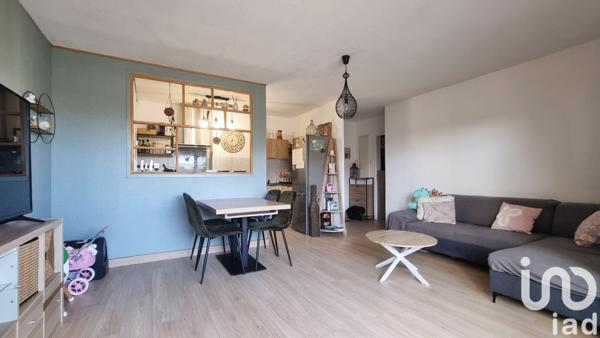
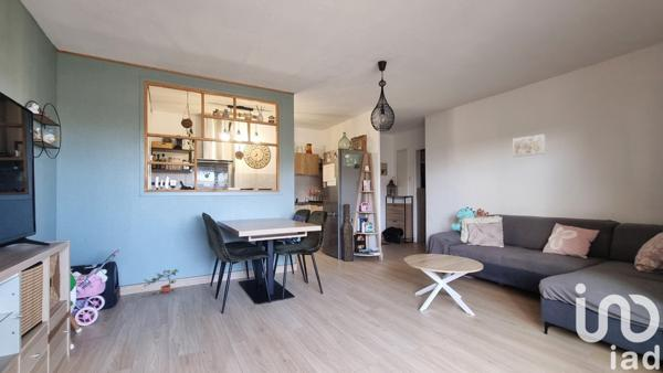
+ wall art [512,134,546,158]
+ potted plant [143,268,180,295]
